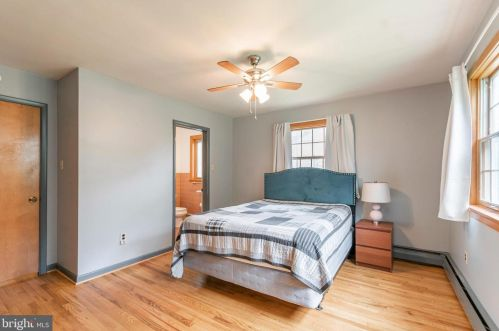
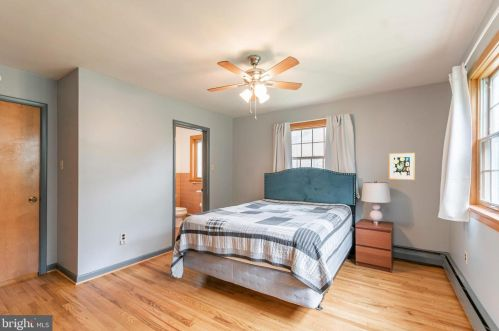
+ wall art [388,152,416,181]
